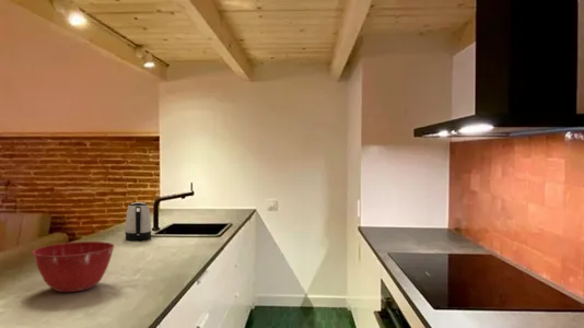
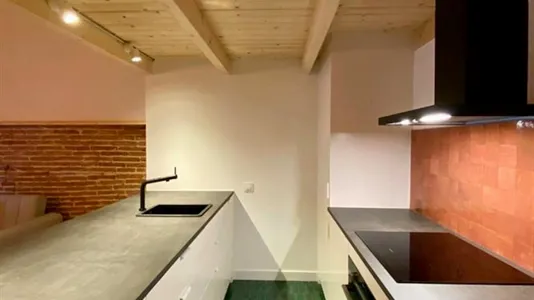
- kettle [125,201,152,242]
- mixing bowl [32,241,116,293]
